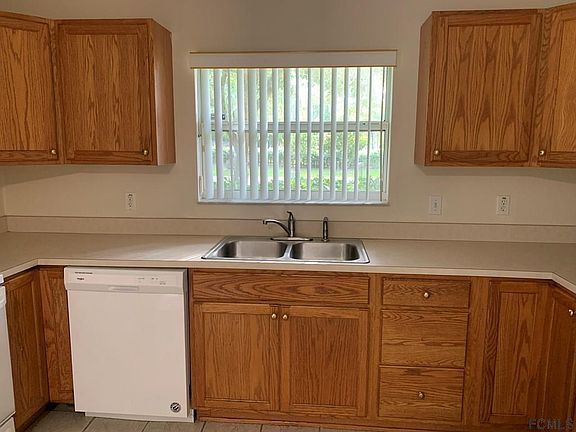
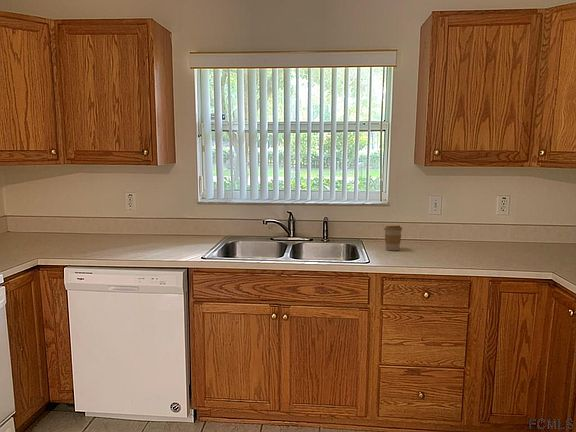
+ coffee cup [383,225,403,251]
